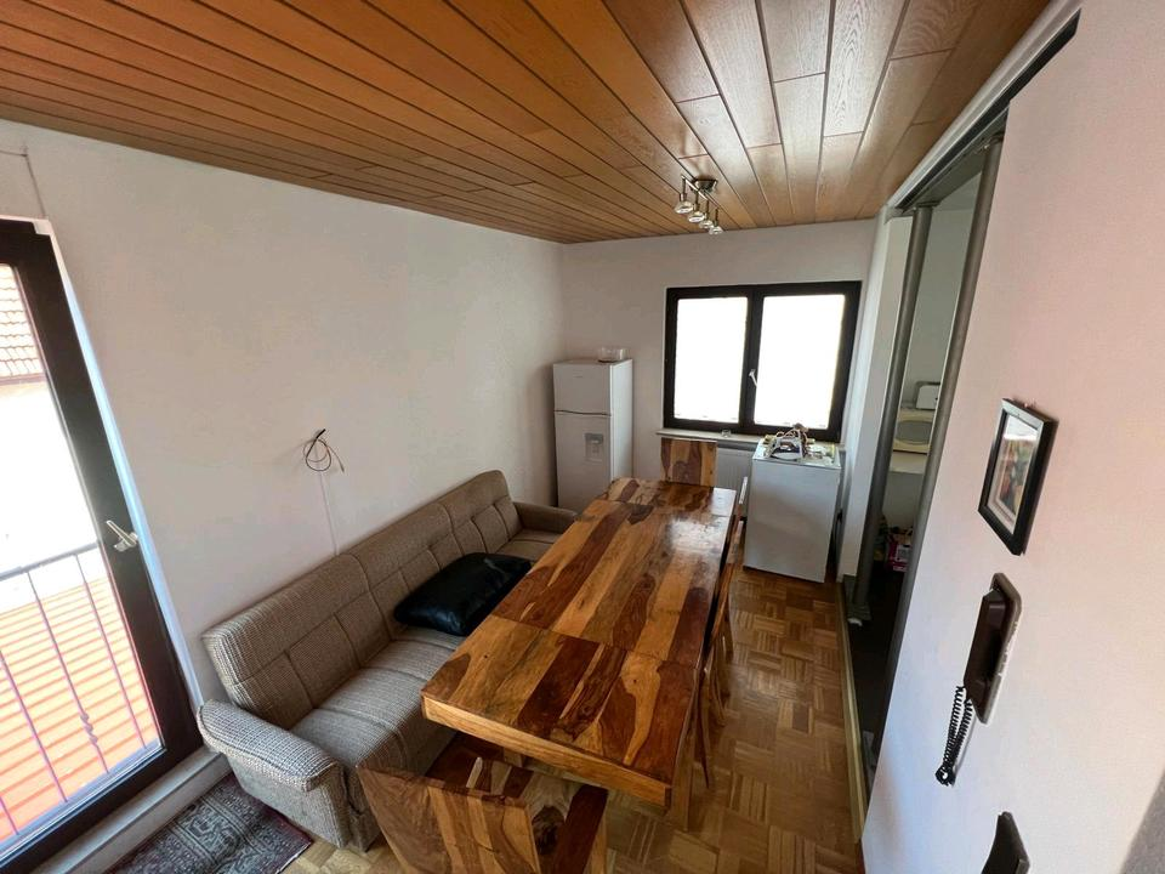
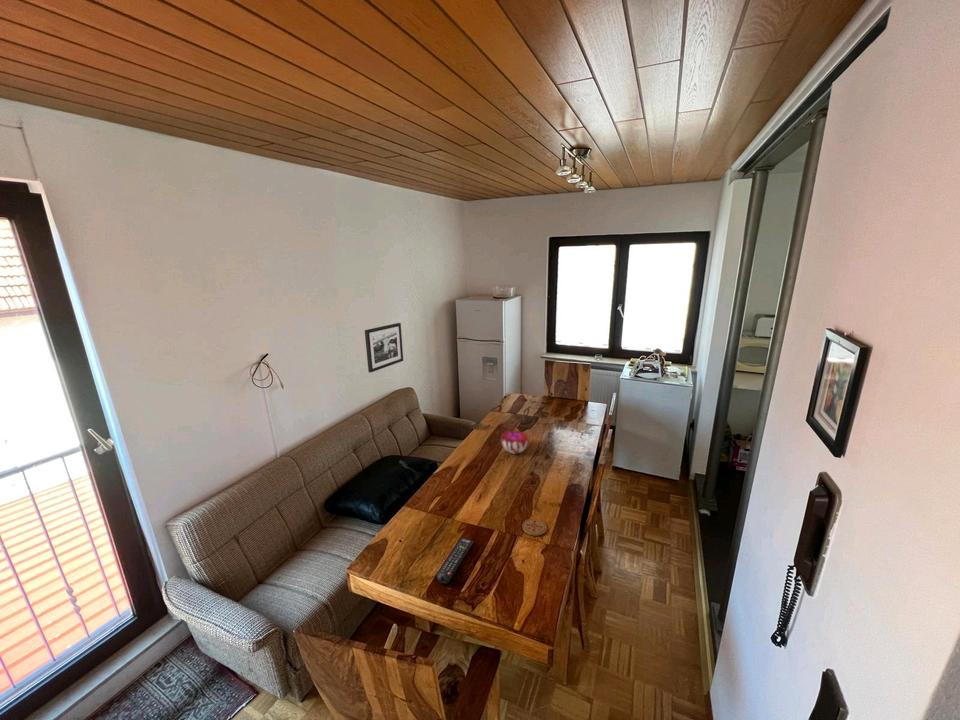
+ decorative bowl [500,430,529,454]
+ remote control [436,537,474,585]
+ picture frame [364,322,404,373]
+ coaster [521,518,548,537]
